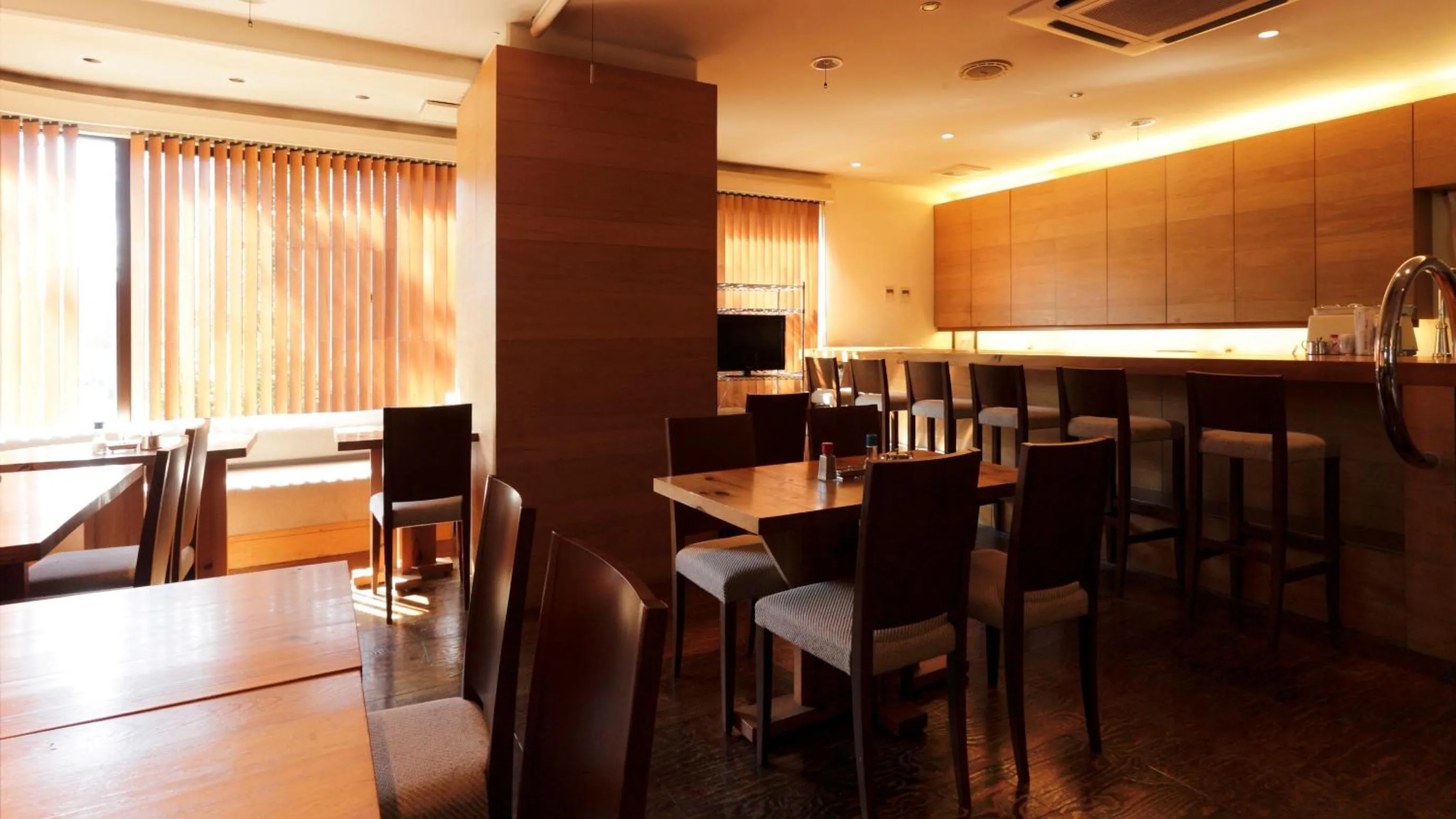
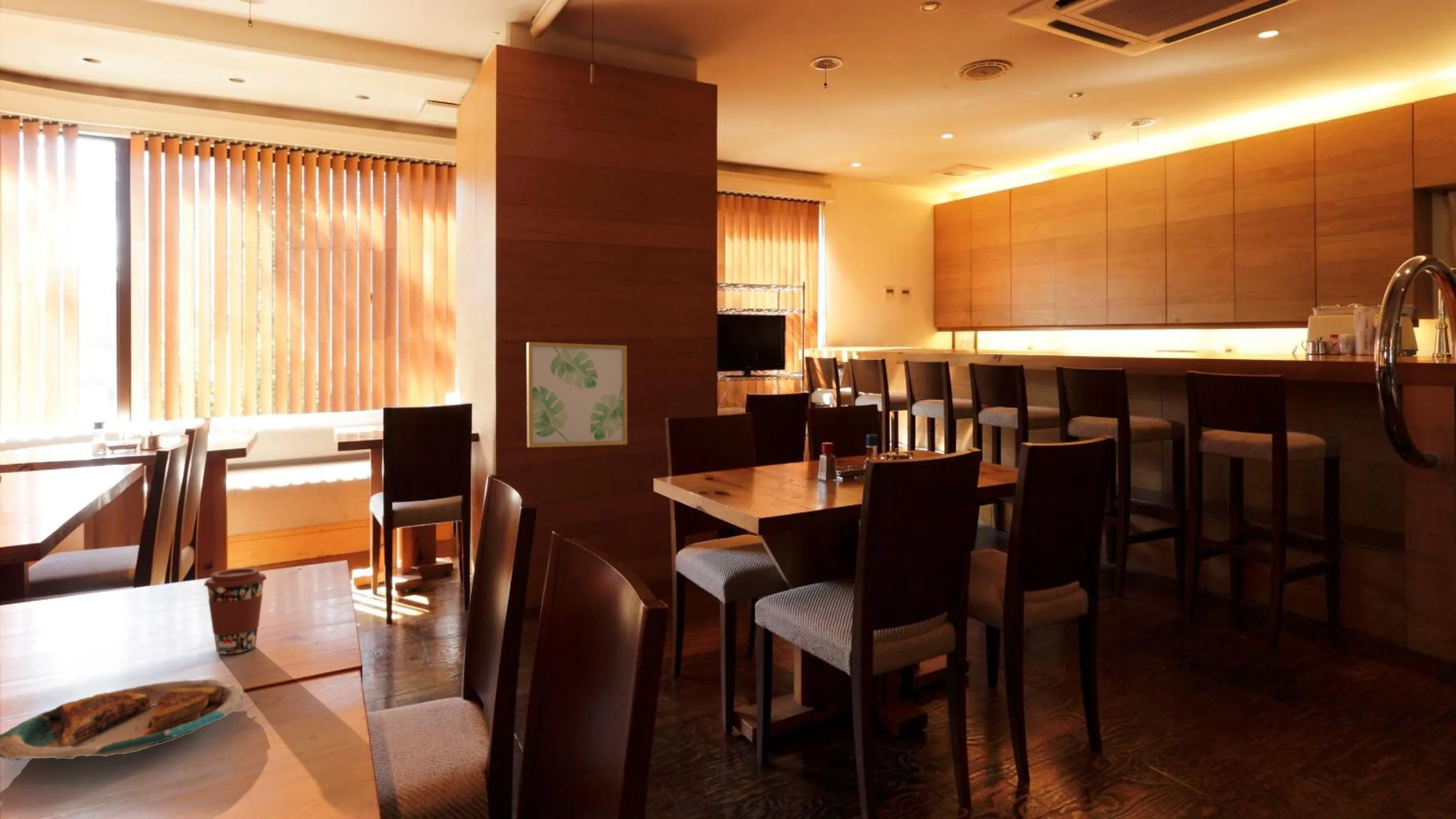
+ plate [0,679,246,761]
+ coffee cup [203,568,267,654]
+ wall art [526,342,628,448]
